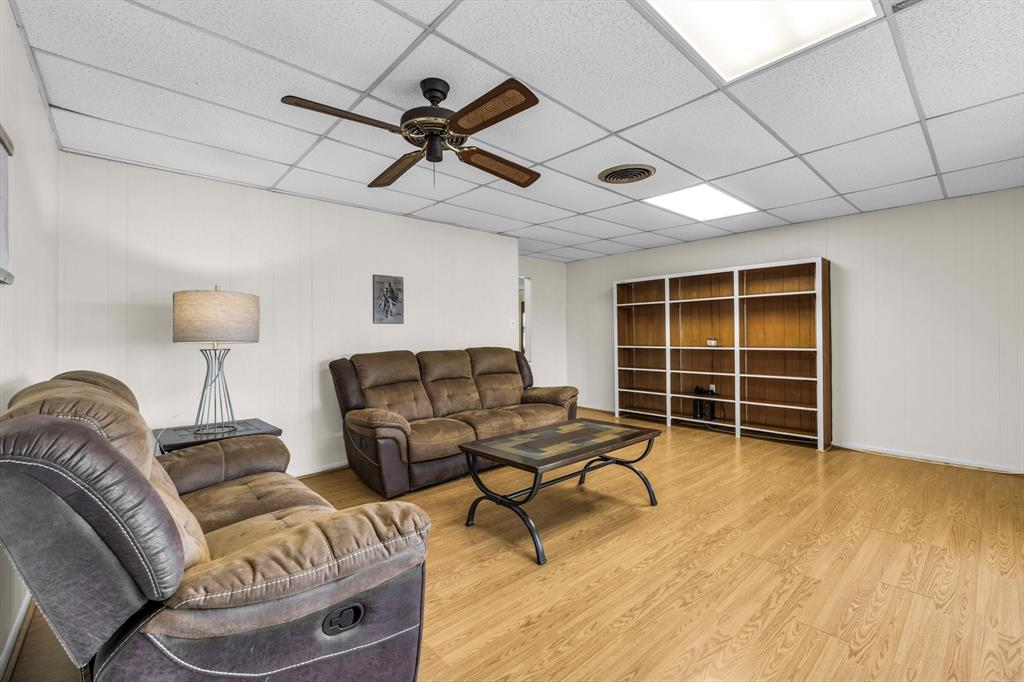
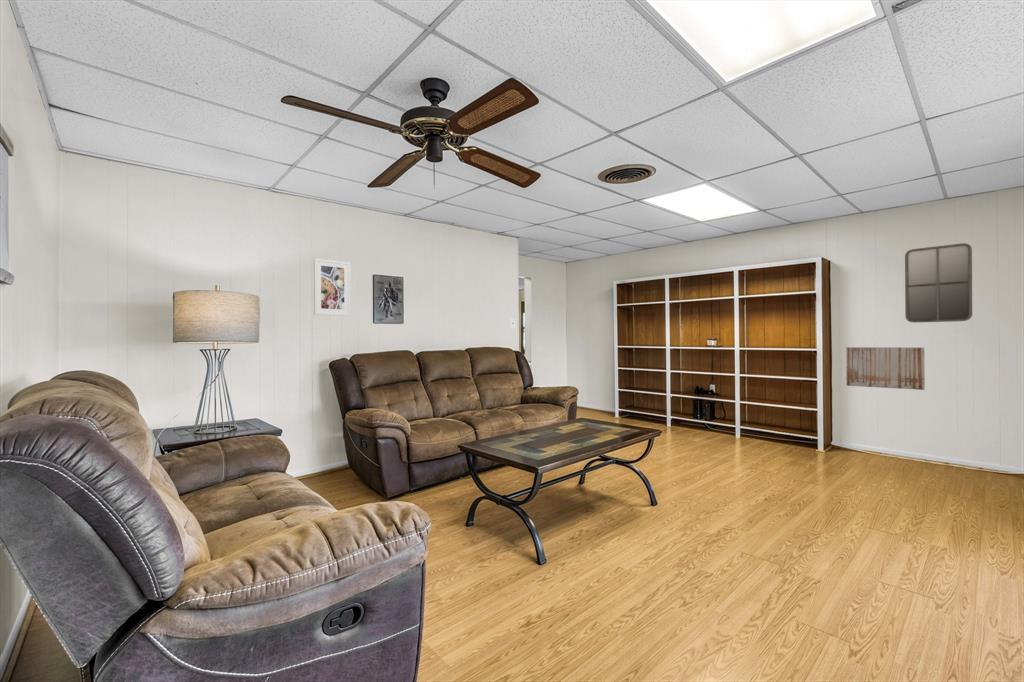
+ home mirror [904,242,973,324]
+ wall art [845,346,926,391]
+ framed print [313,258,352,317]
